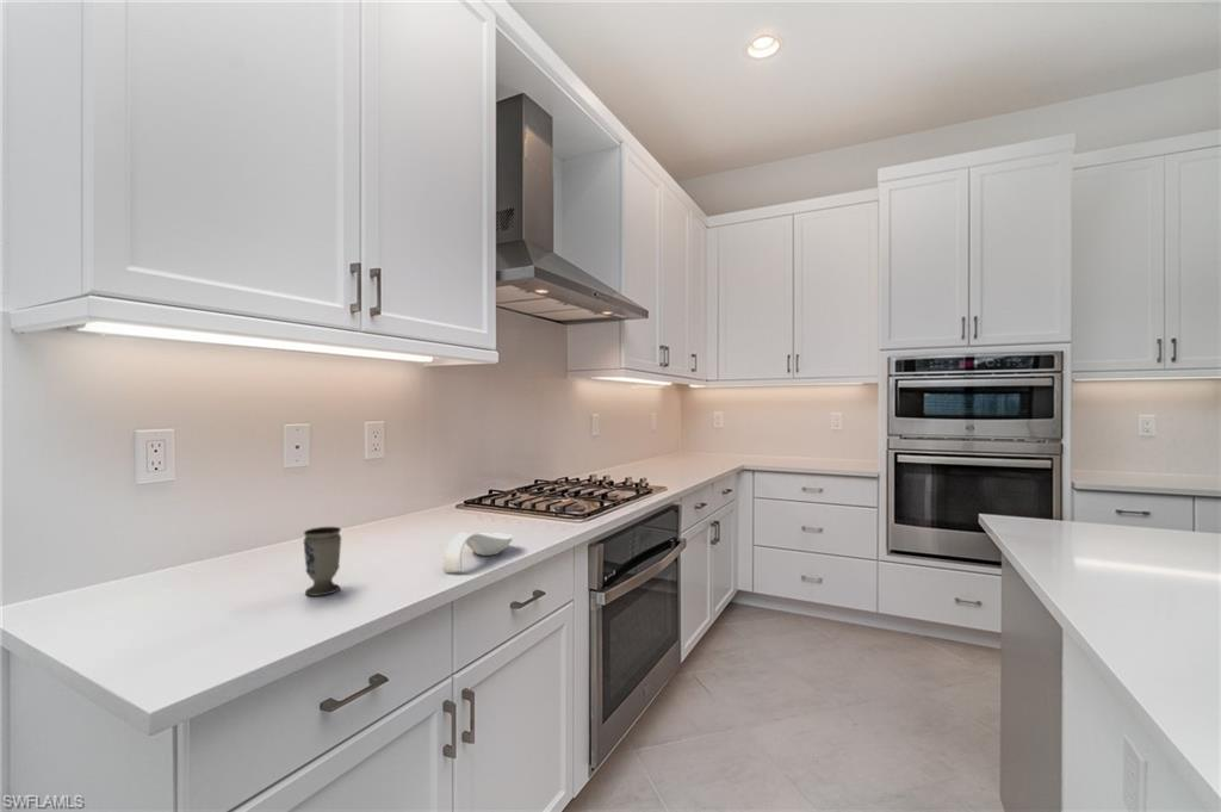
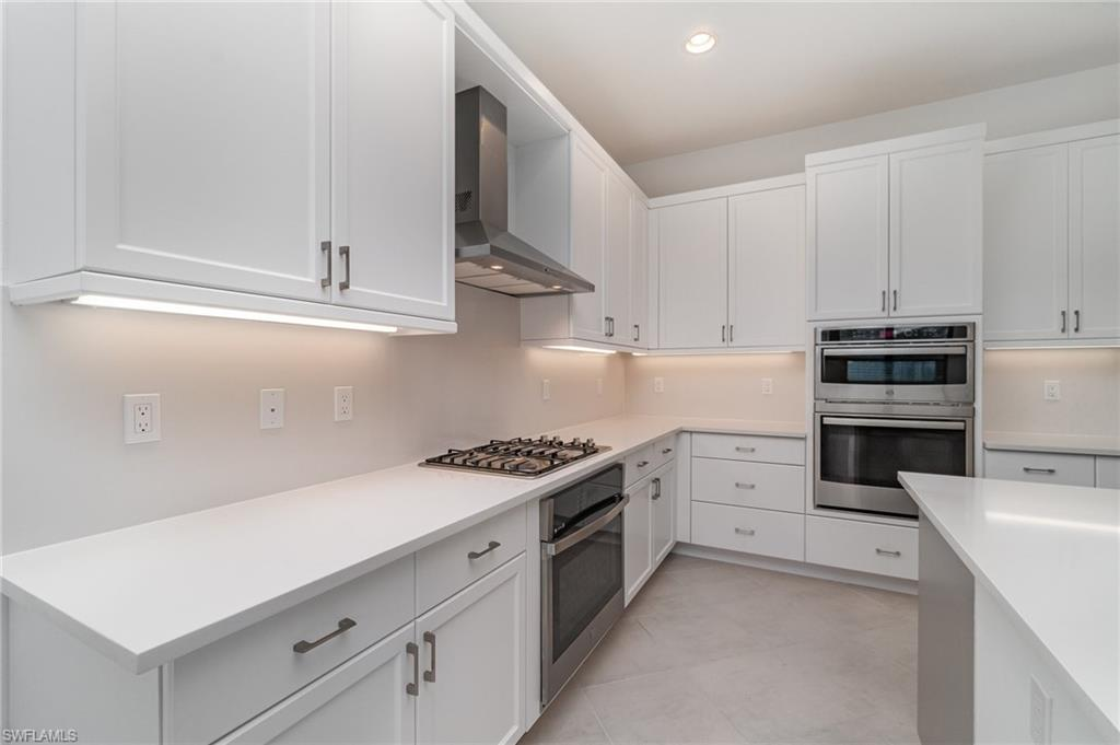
- spoon rest [441,532,514,572]
- cup [302,526,342,596]
